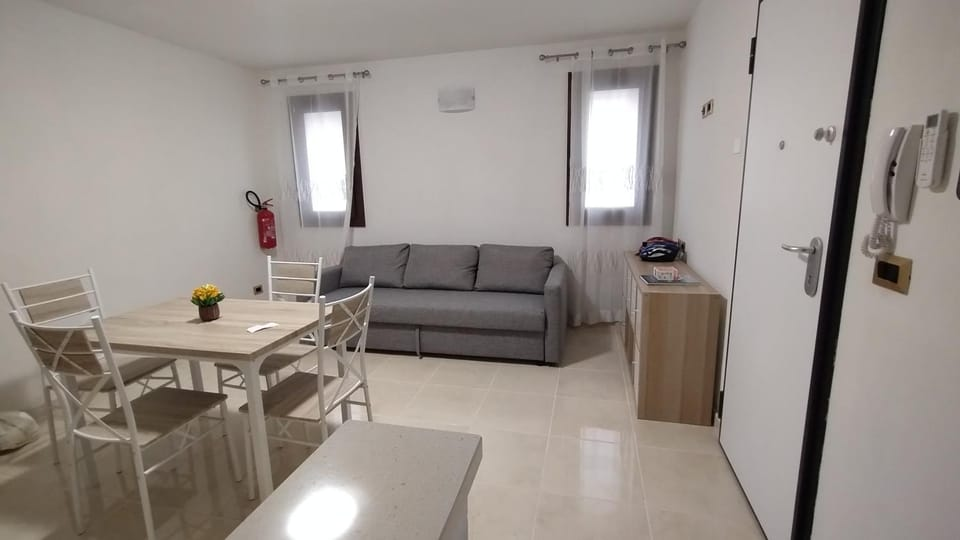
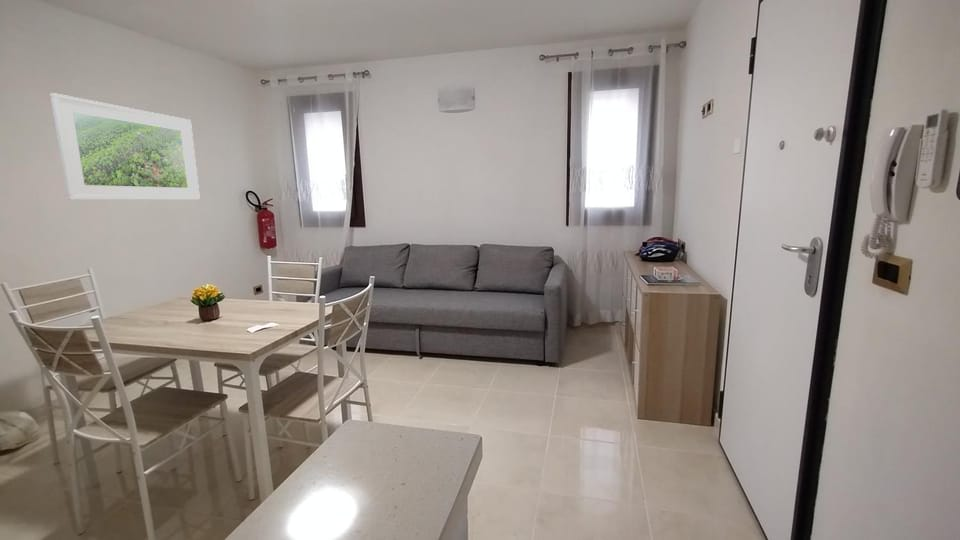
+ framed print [50,92,201,201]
